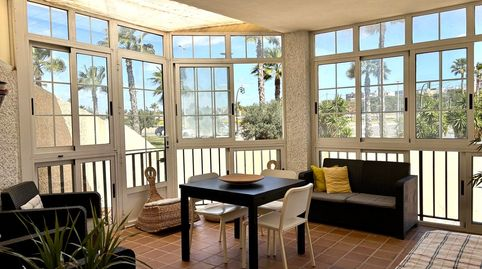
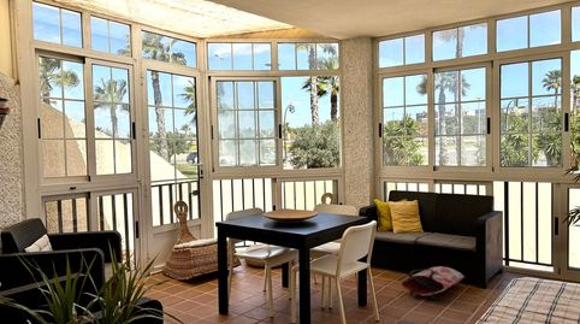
+ bag [400,265,466,300]
